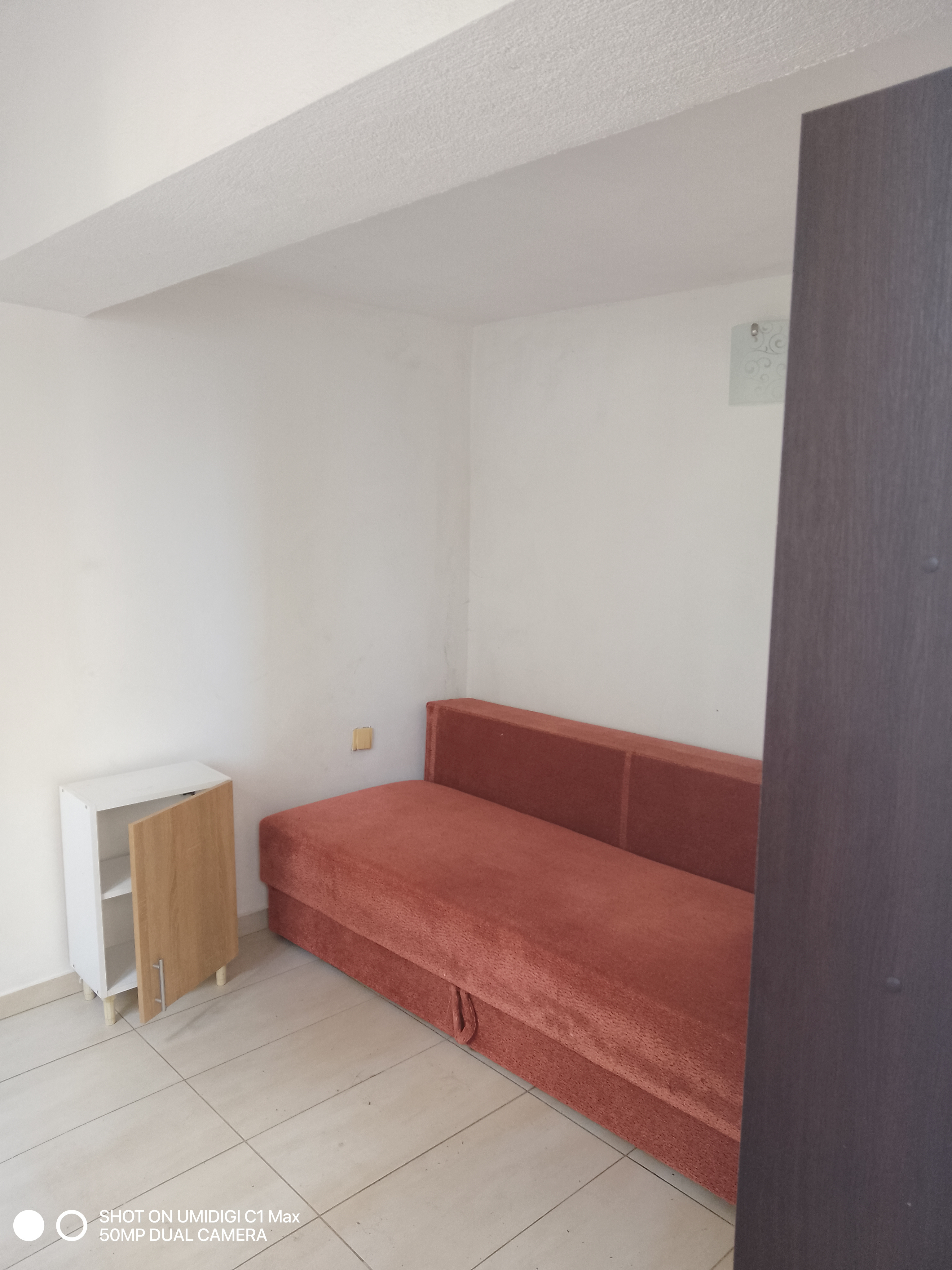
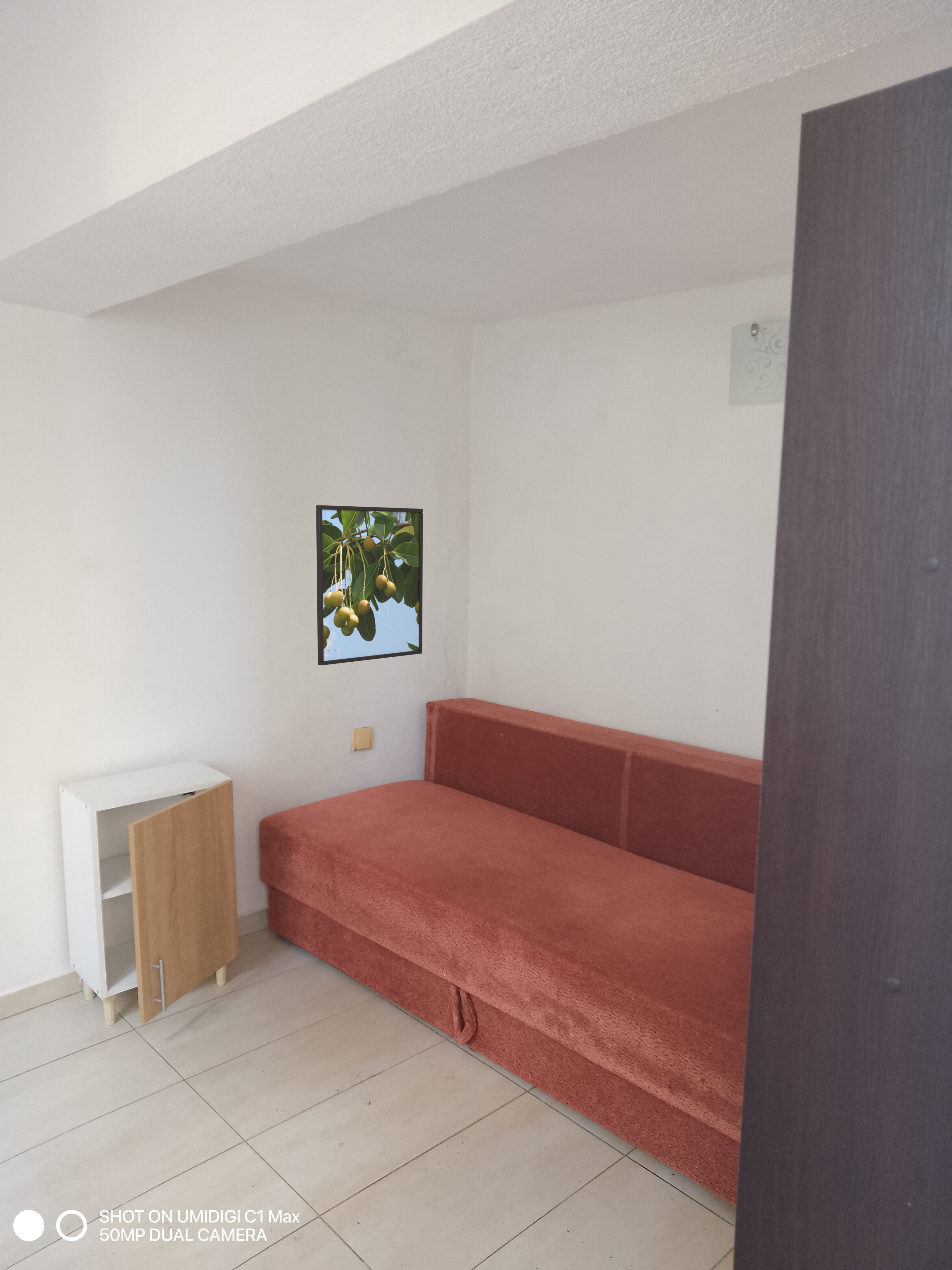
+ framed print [316,505,423,666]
